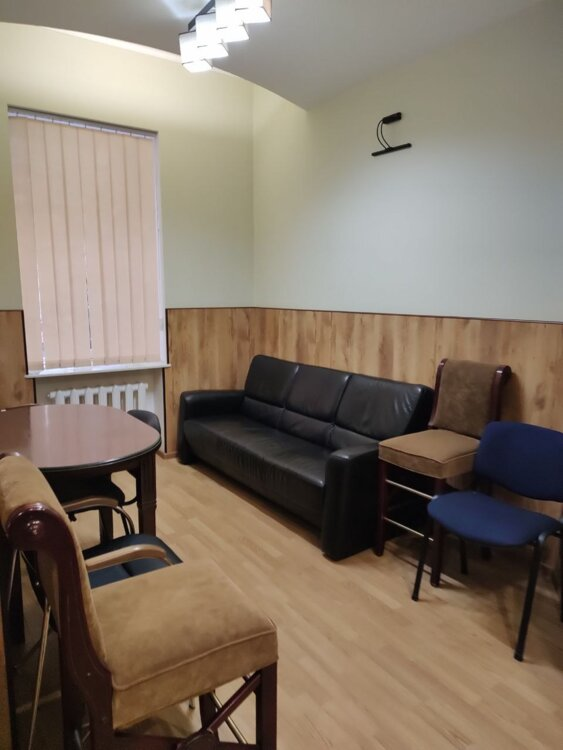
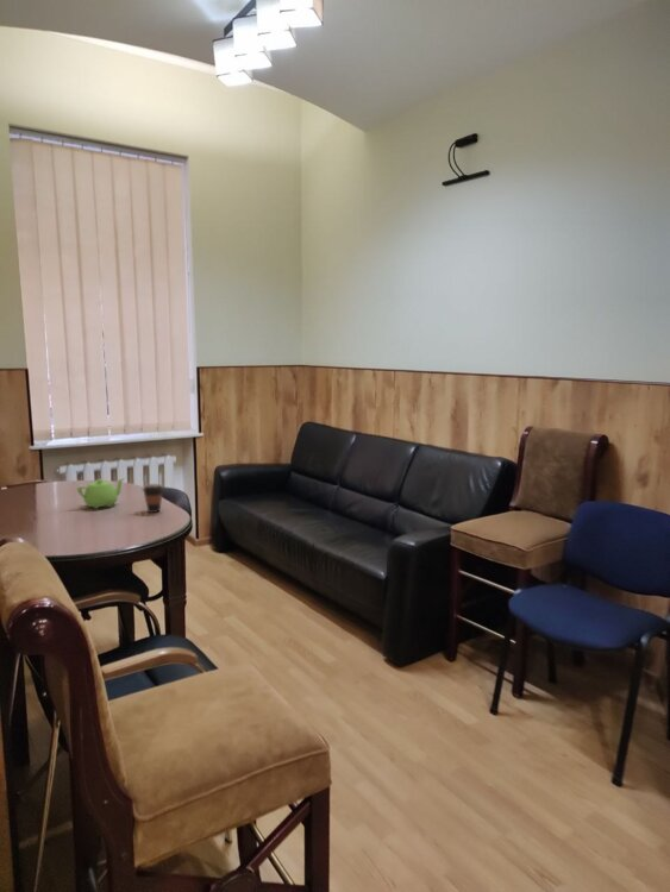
+ coffee cup [142,483,164,514]
+ teapot [76,477,126,510]
